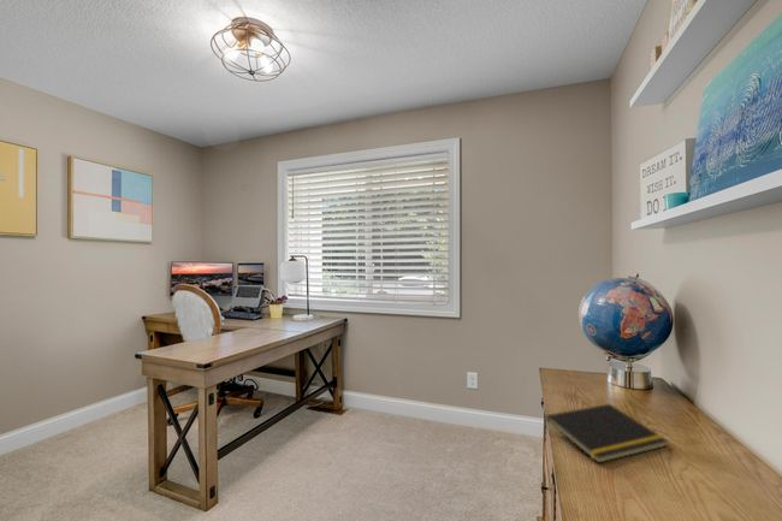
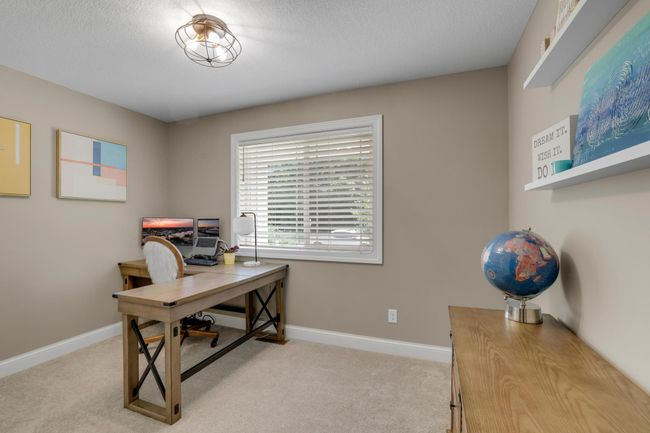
- notepad [544,403,670,464]
